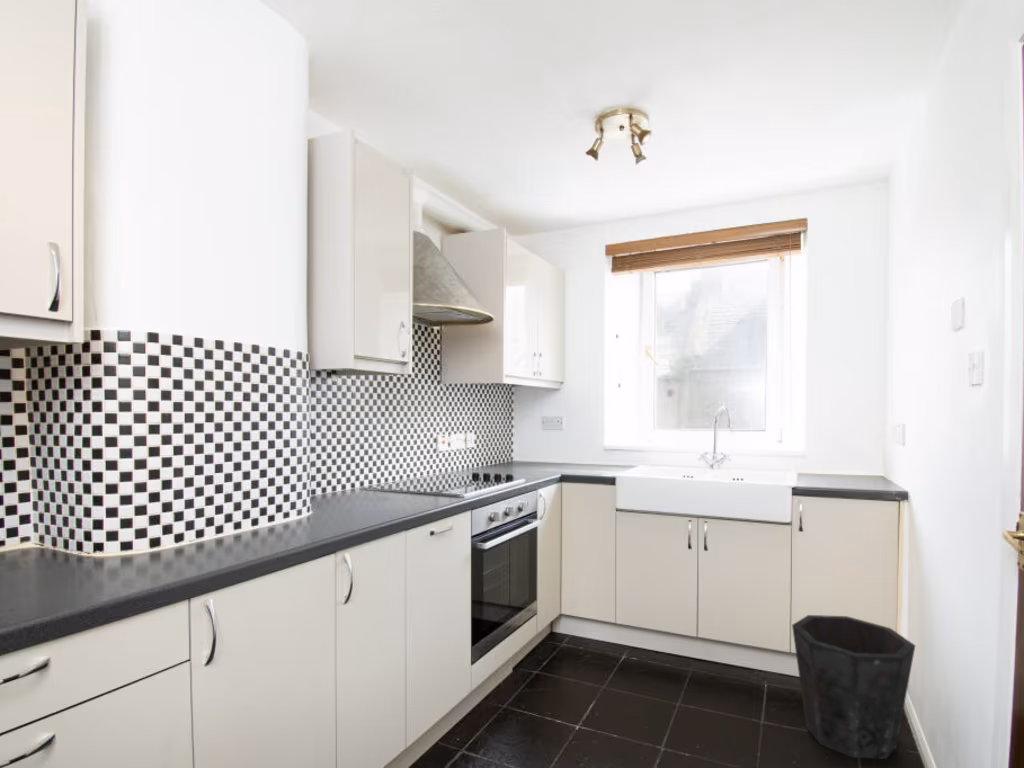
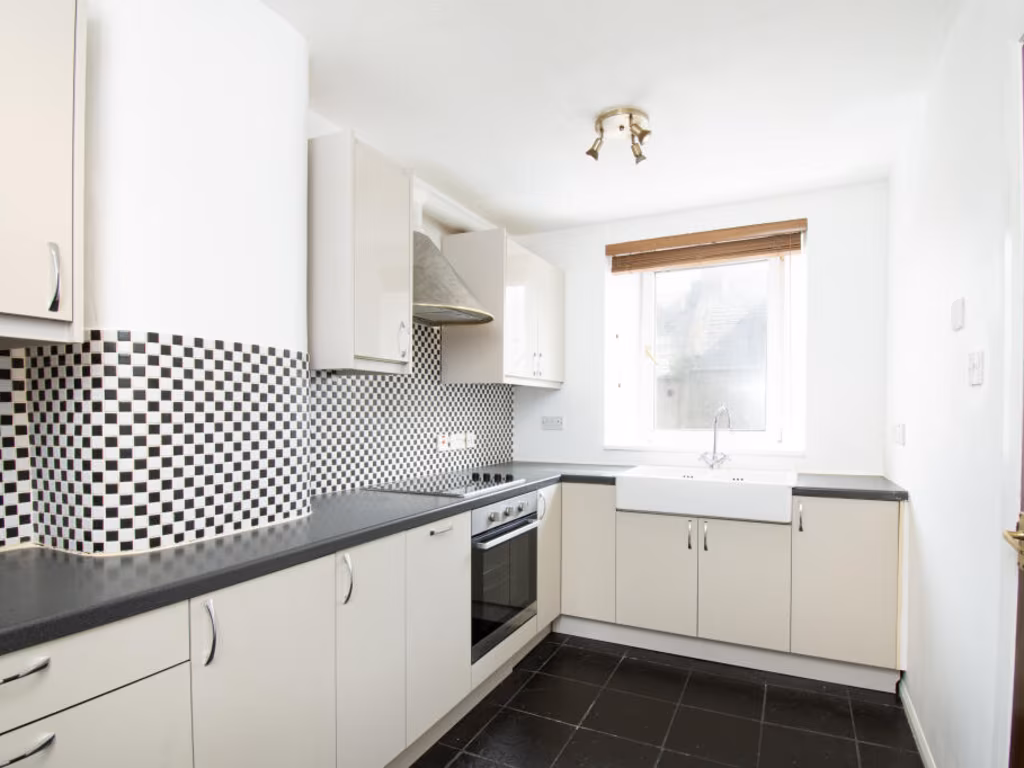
- waste bin [791,614,916,760]
